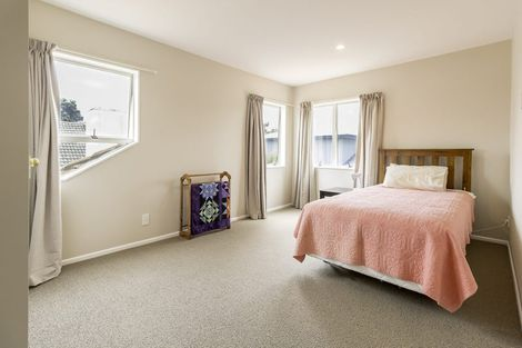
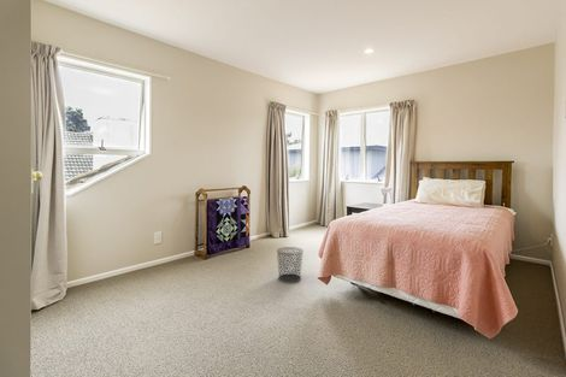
+ waste bin [276,246,305,283]
